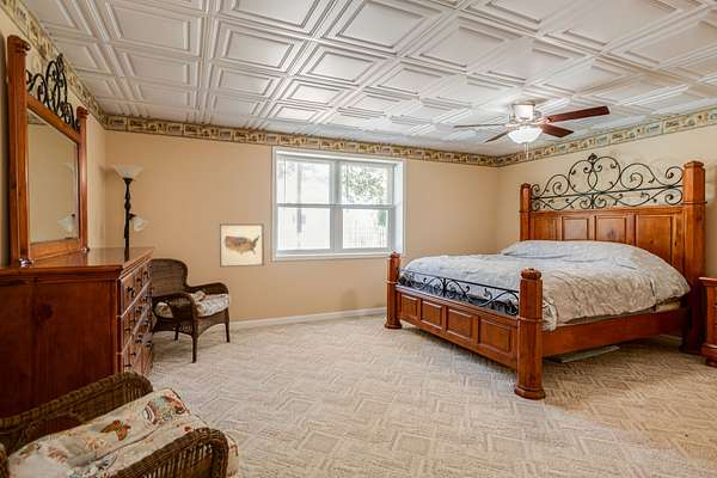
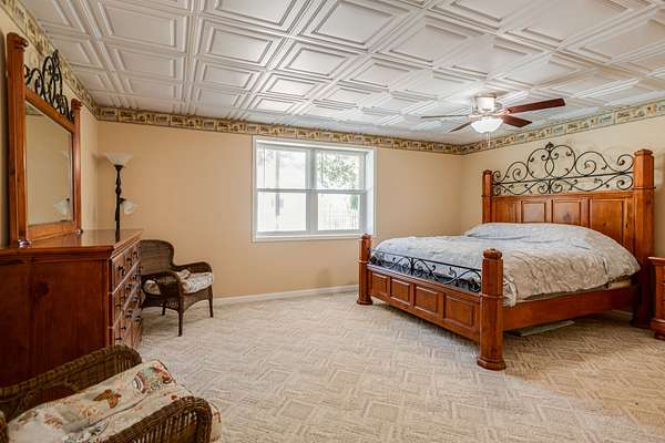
- wall art [219,223,265,268]
